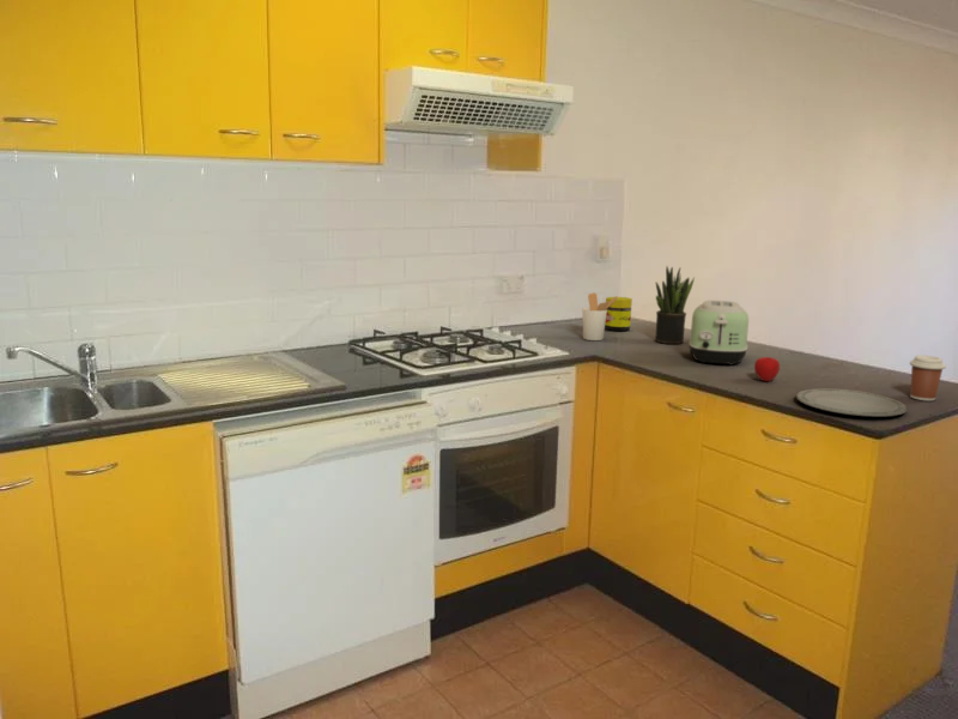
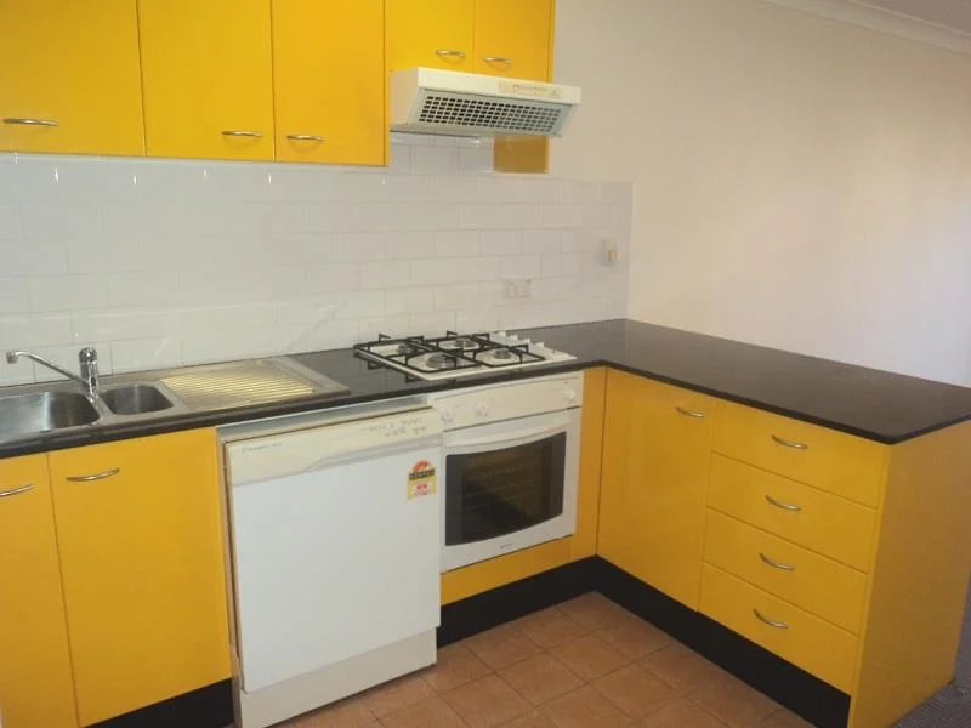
- potted plant [654,265,696,345]
- utensil holder [581,291,619,342]
- jar [605,296,633,332]
- toaster [689,300,750,365]
- plate [795,387,909,418]
- apple [753,356,781,382]
- coffee cup [909,354,947,403]
